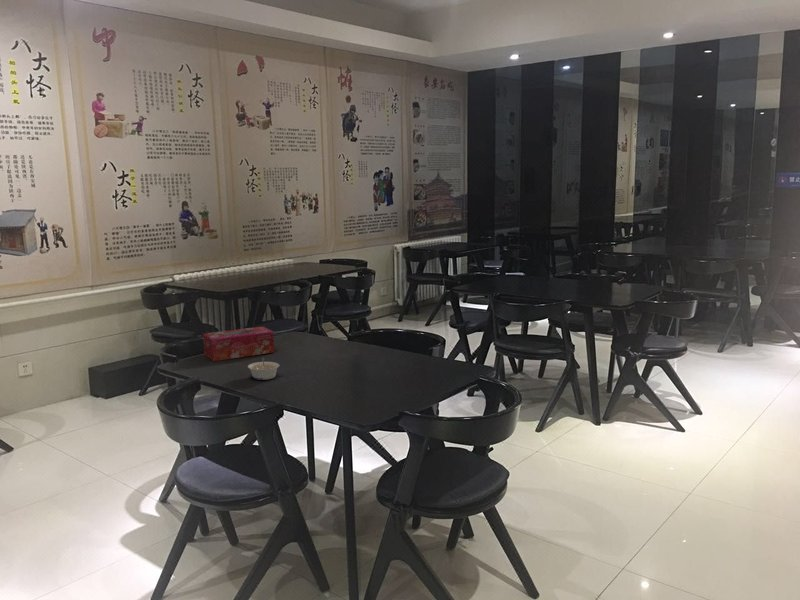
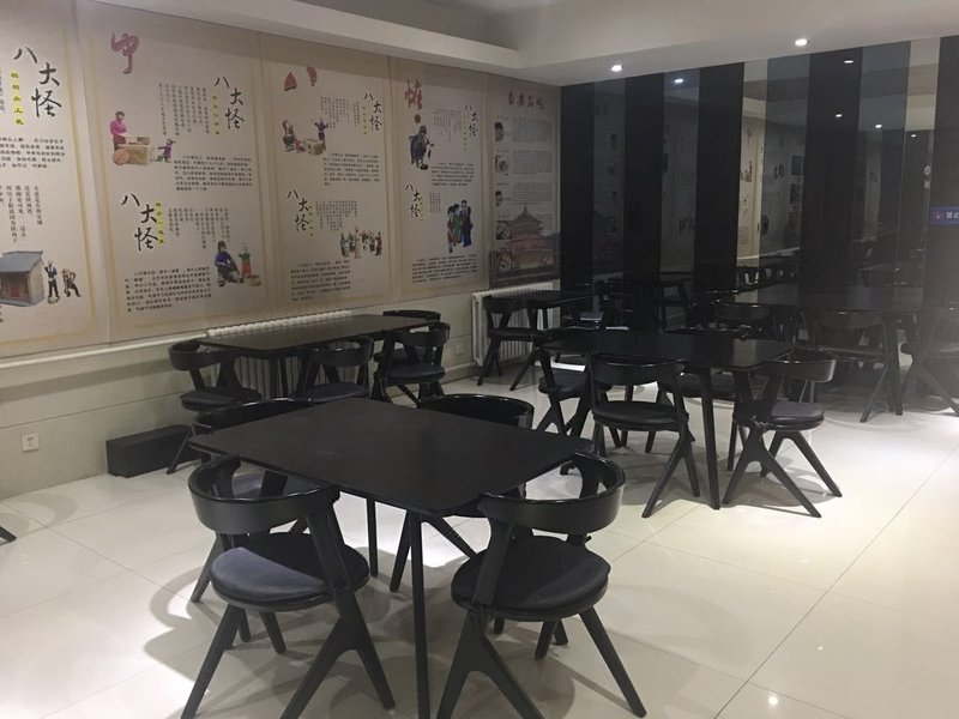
- legume [247,357,280,381]
- tissue box [202,325,275,362]
